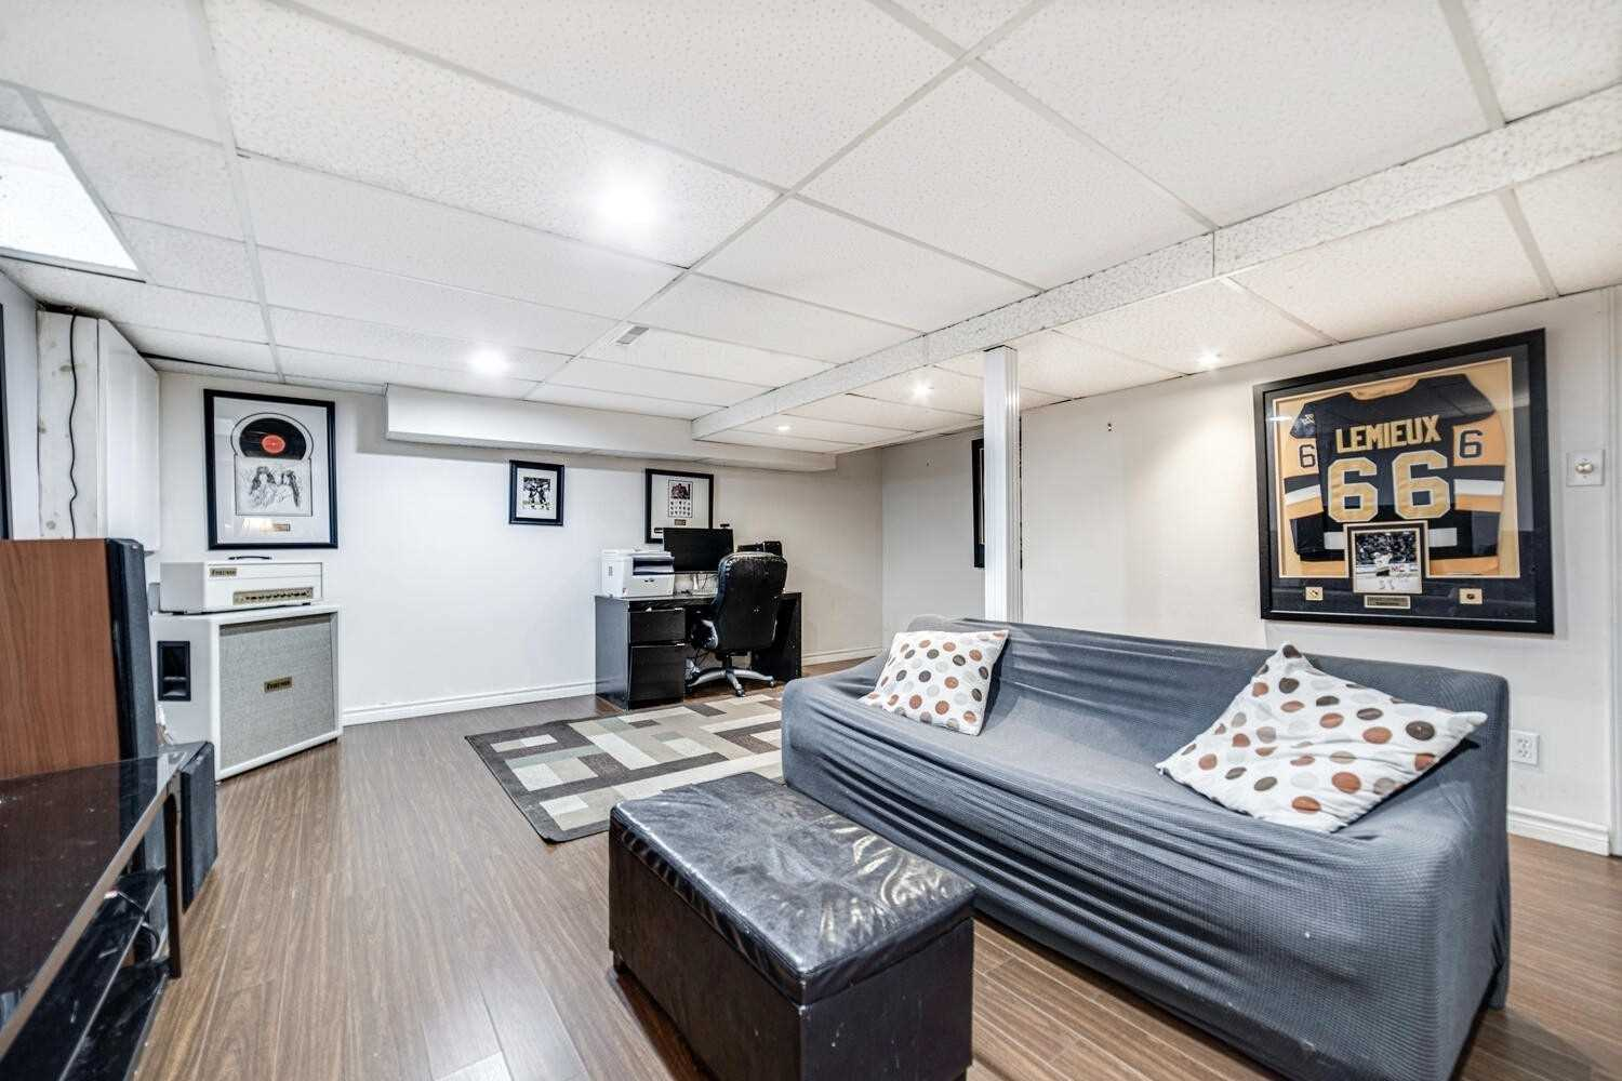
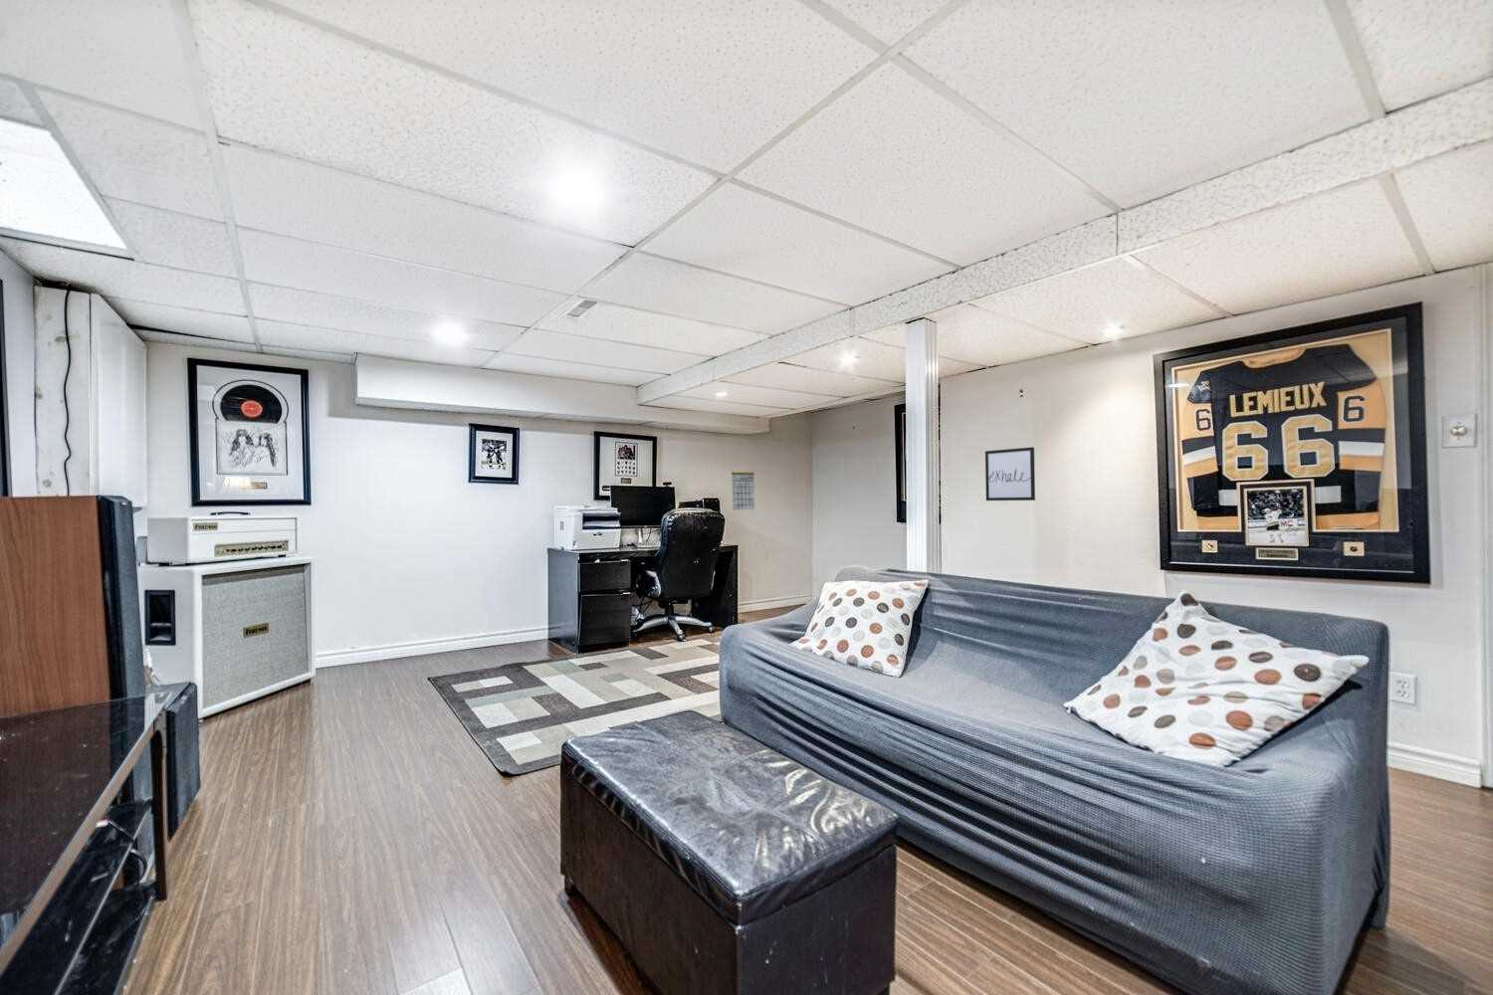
+ wall art [984,445,1036,502]
+ calendar [731,466,755,512]
